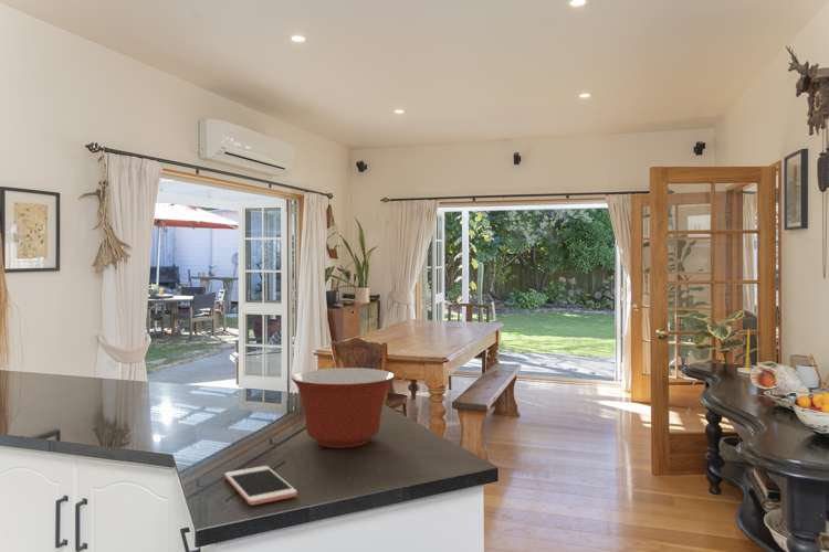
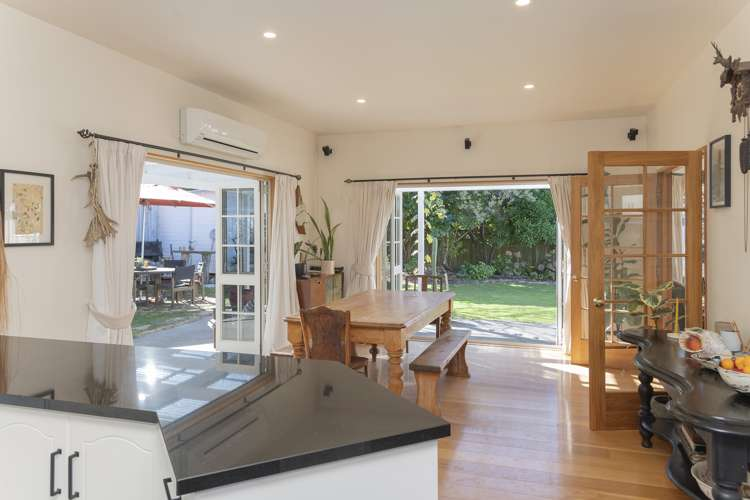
- cell phone [223,465,298,507]
- mixing bowl [290,367,396,449]
